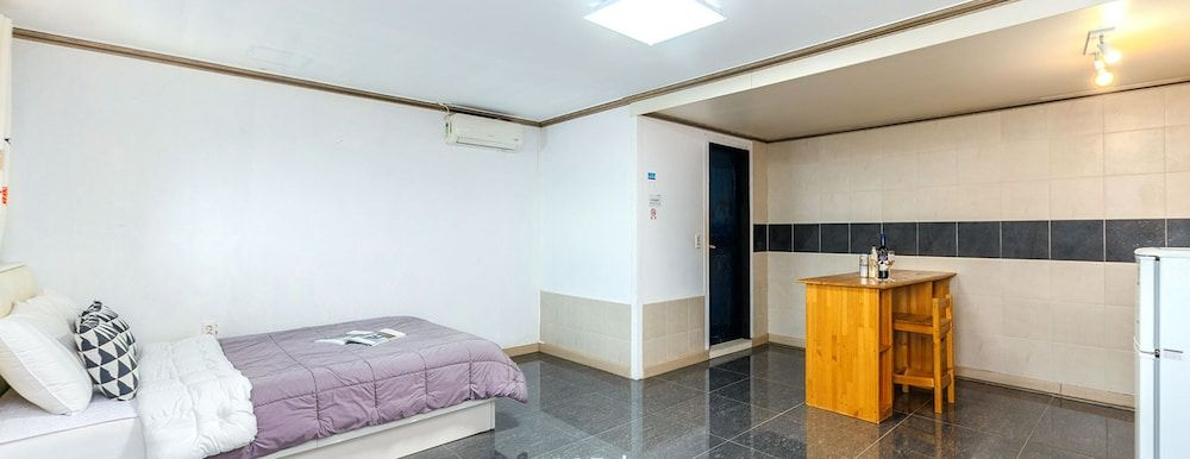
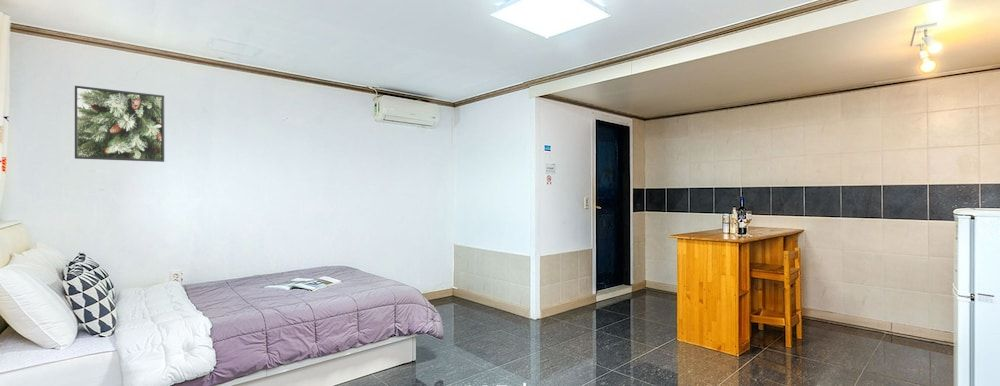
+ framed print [74,85,165,163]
